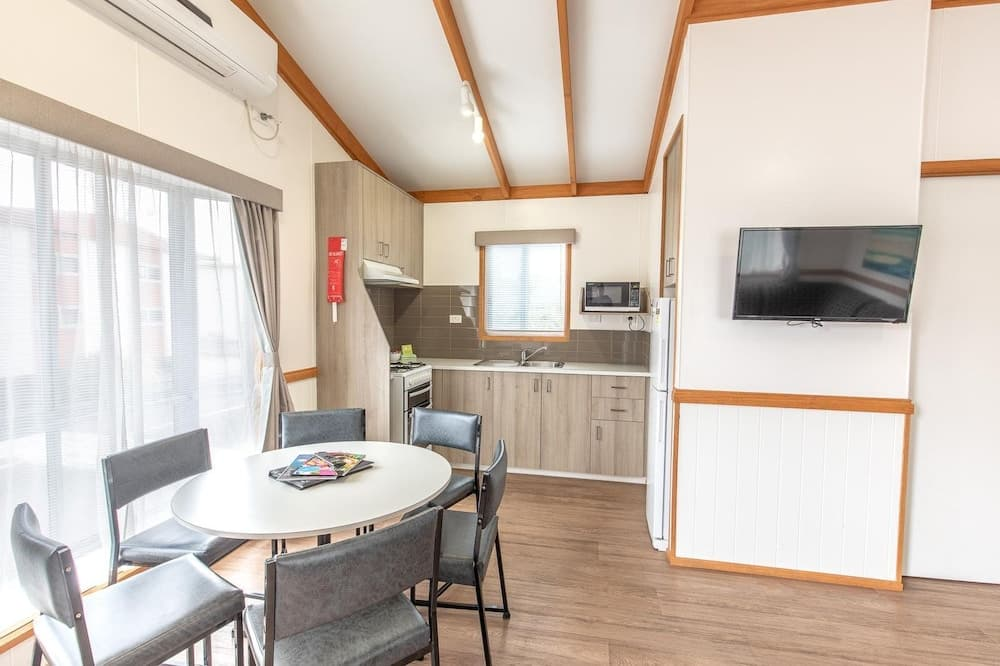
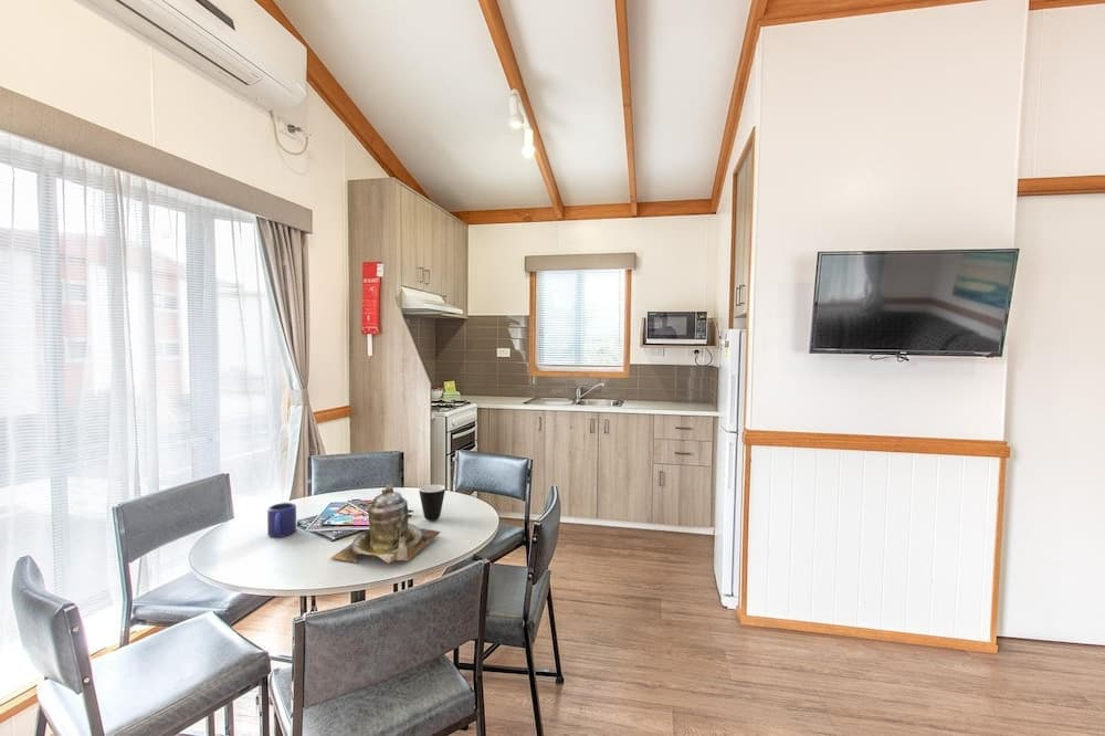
+ mug [266,502,297,538]
+ mug [418,484,446,522]
+ teapot [330,484,442,564]
